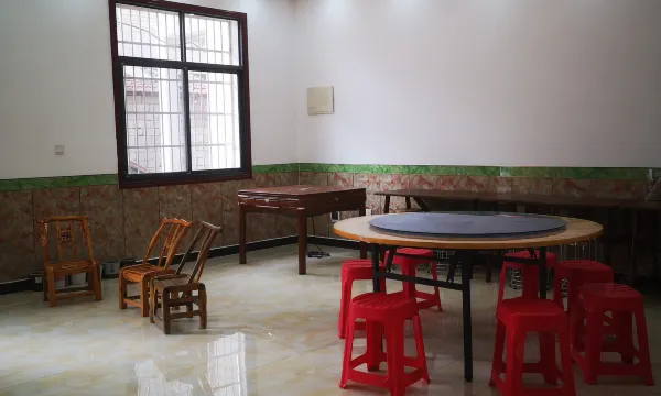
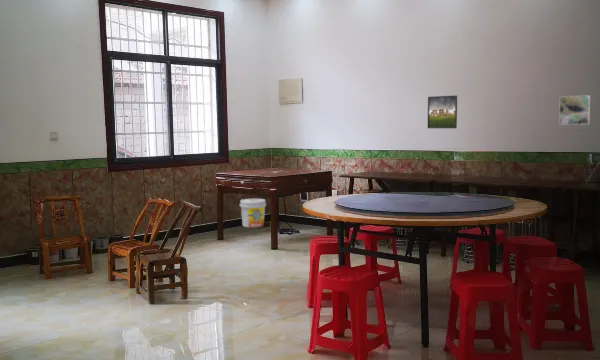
+ bucket [239,198,267,228]
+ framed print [427,95,458,129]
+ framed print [558,94,591,126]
